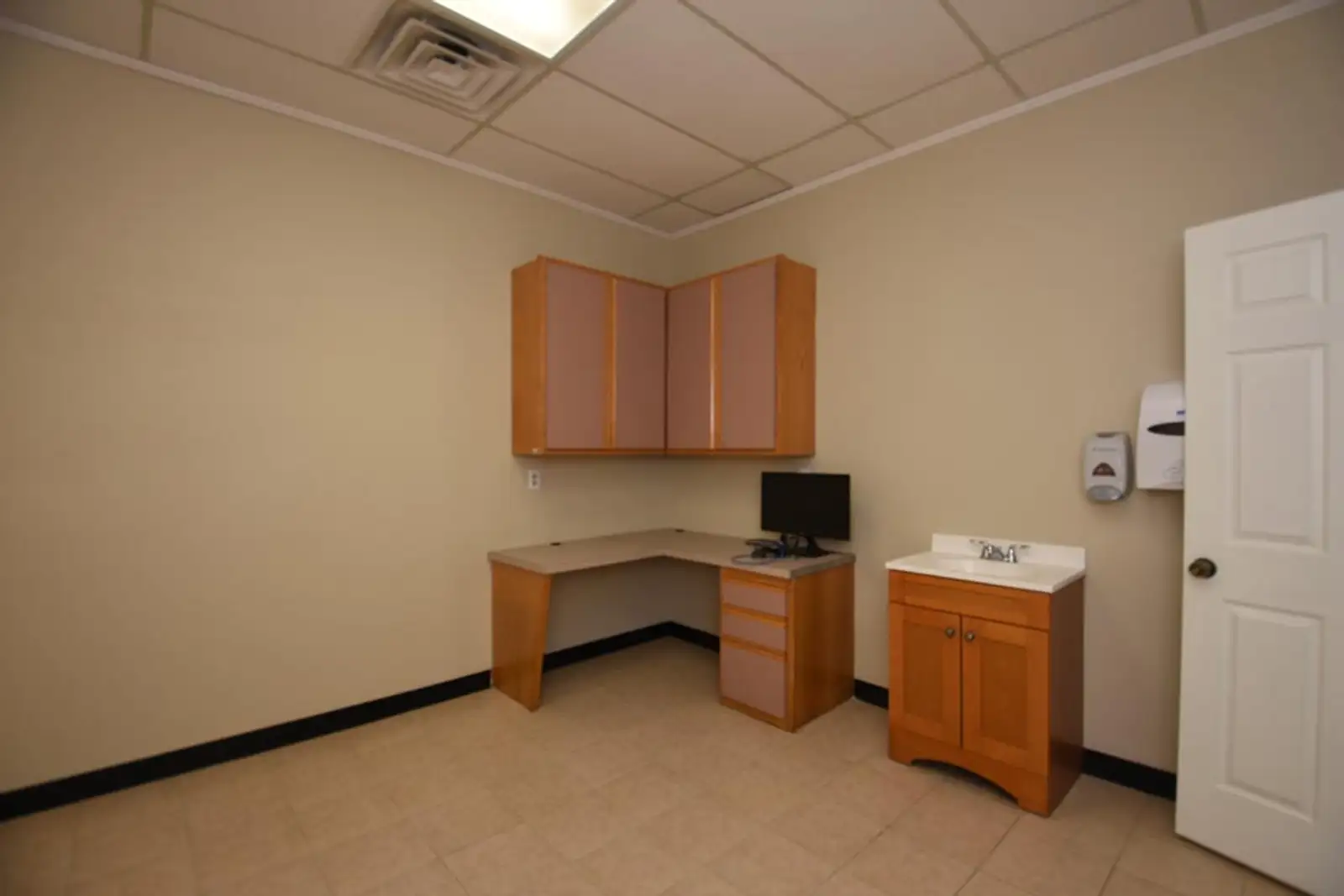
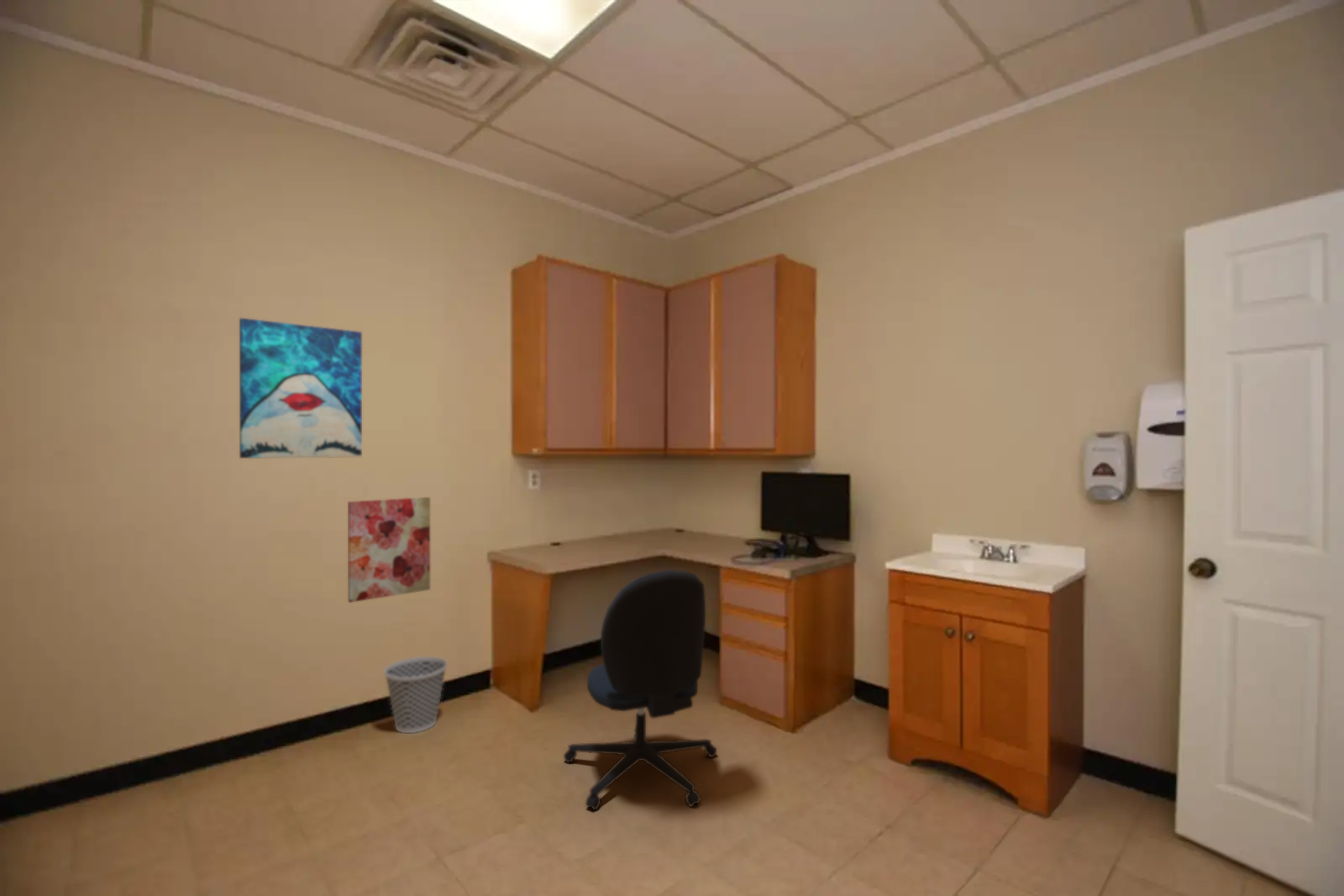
+ office chair [563,569,718,811]
+ wall art [347,496,431,604]
+ wastebasket [383,656,449,734]
+ wall art [239,317,363,459]
